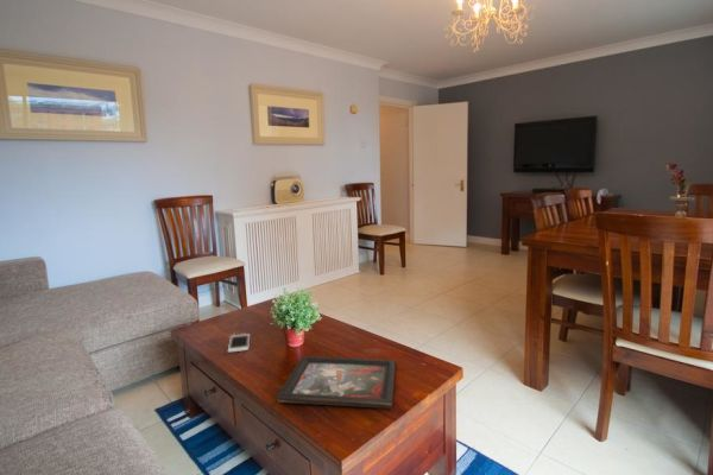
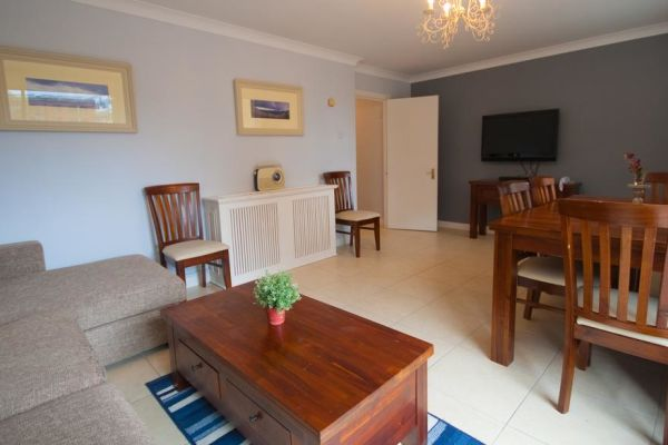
- decorative tray [276,355,397,410]
- cell phone [227,332,251,354]
